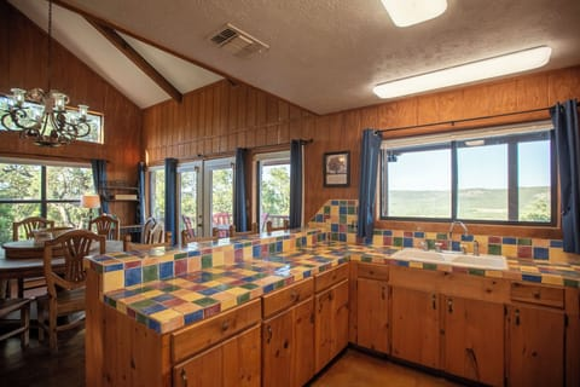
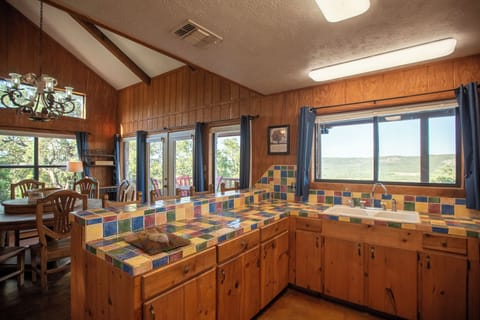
+ cutting board [124,227,193,256]
